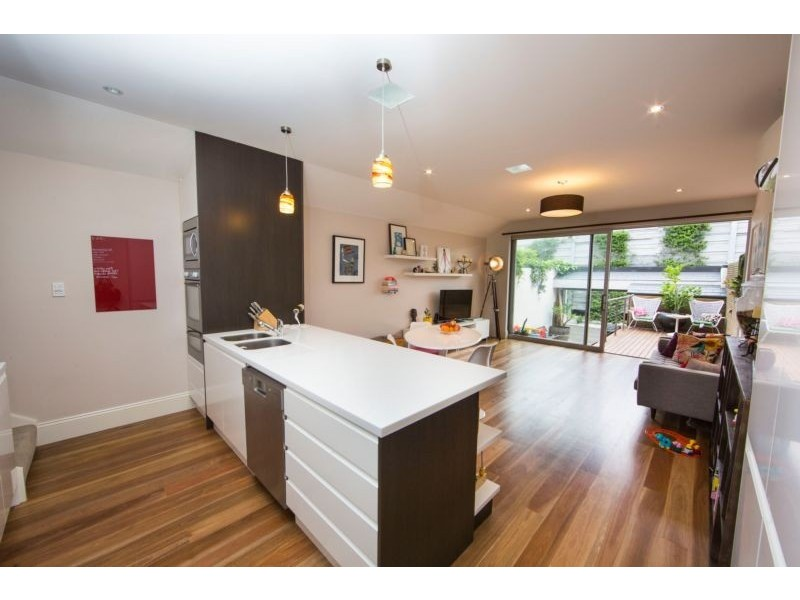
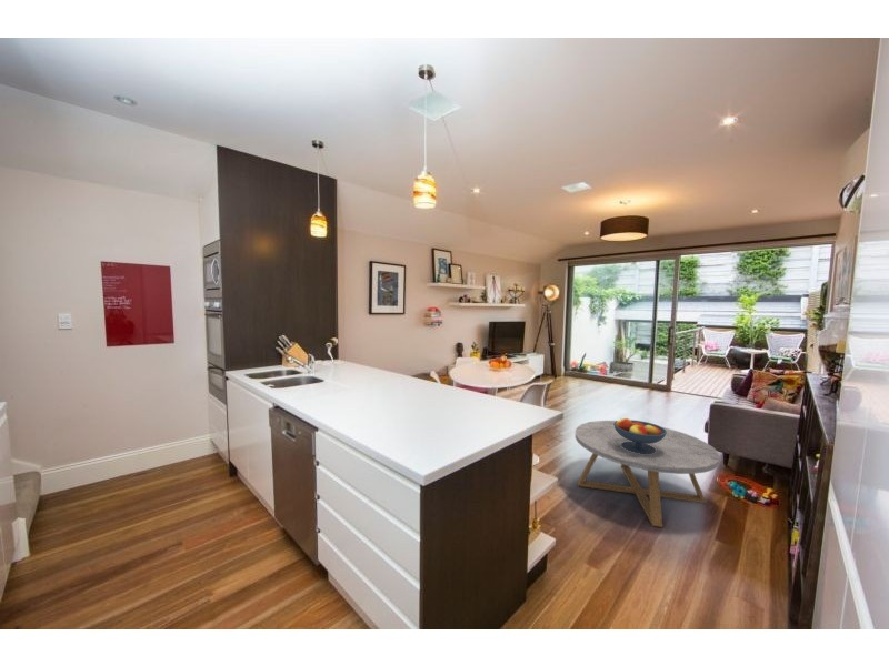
+ fruit bowl [613,417,667,454]
+ coffee table [575,420,721,528]
